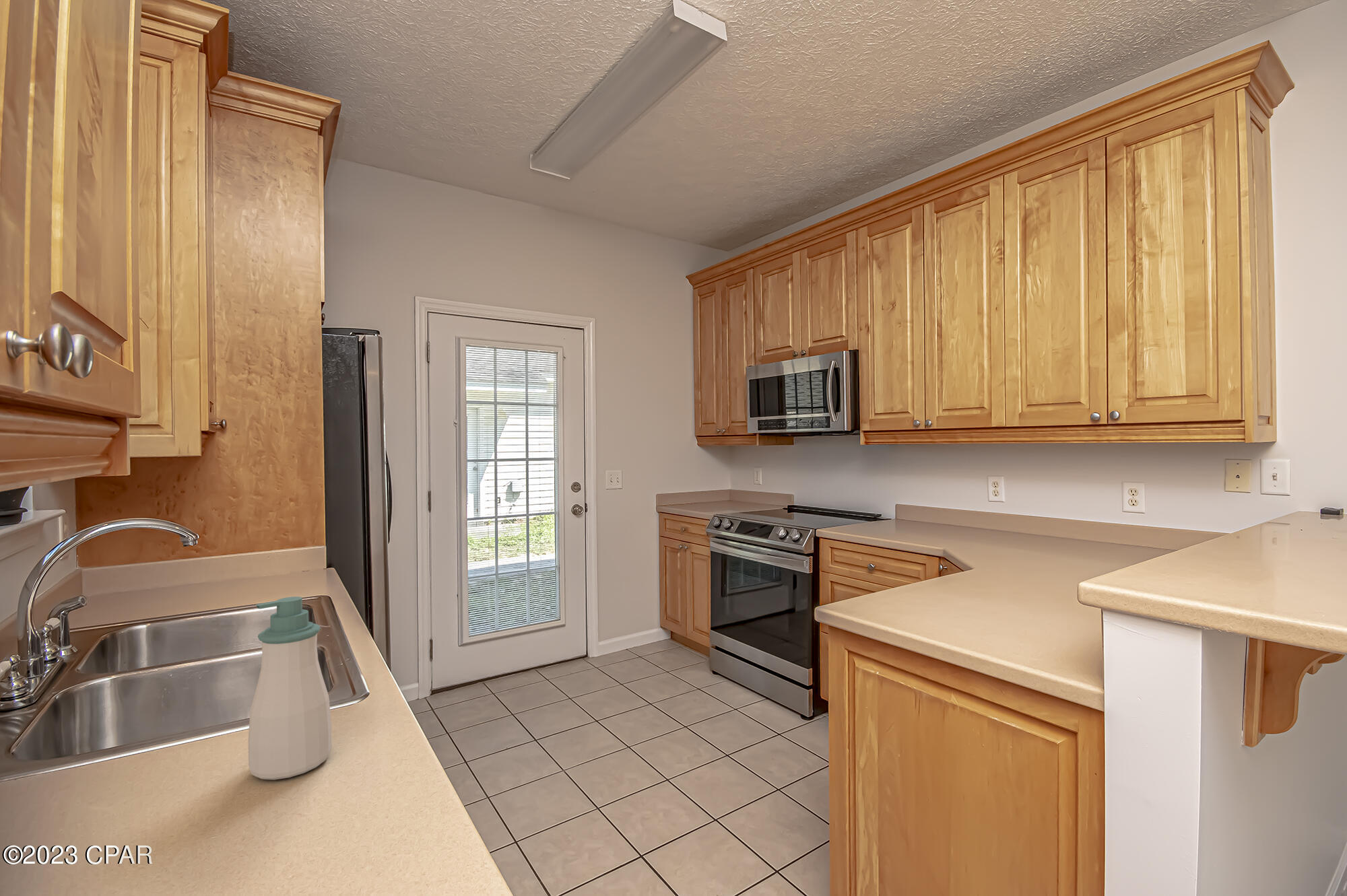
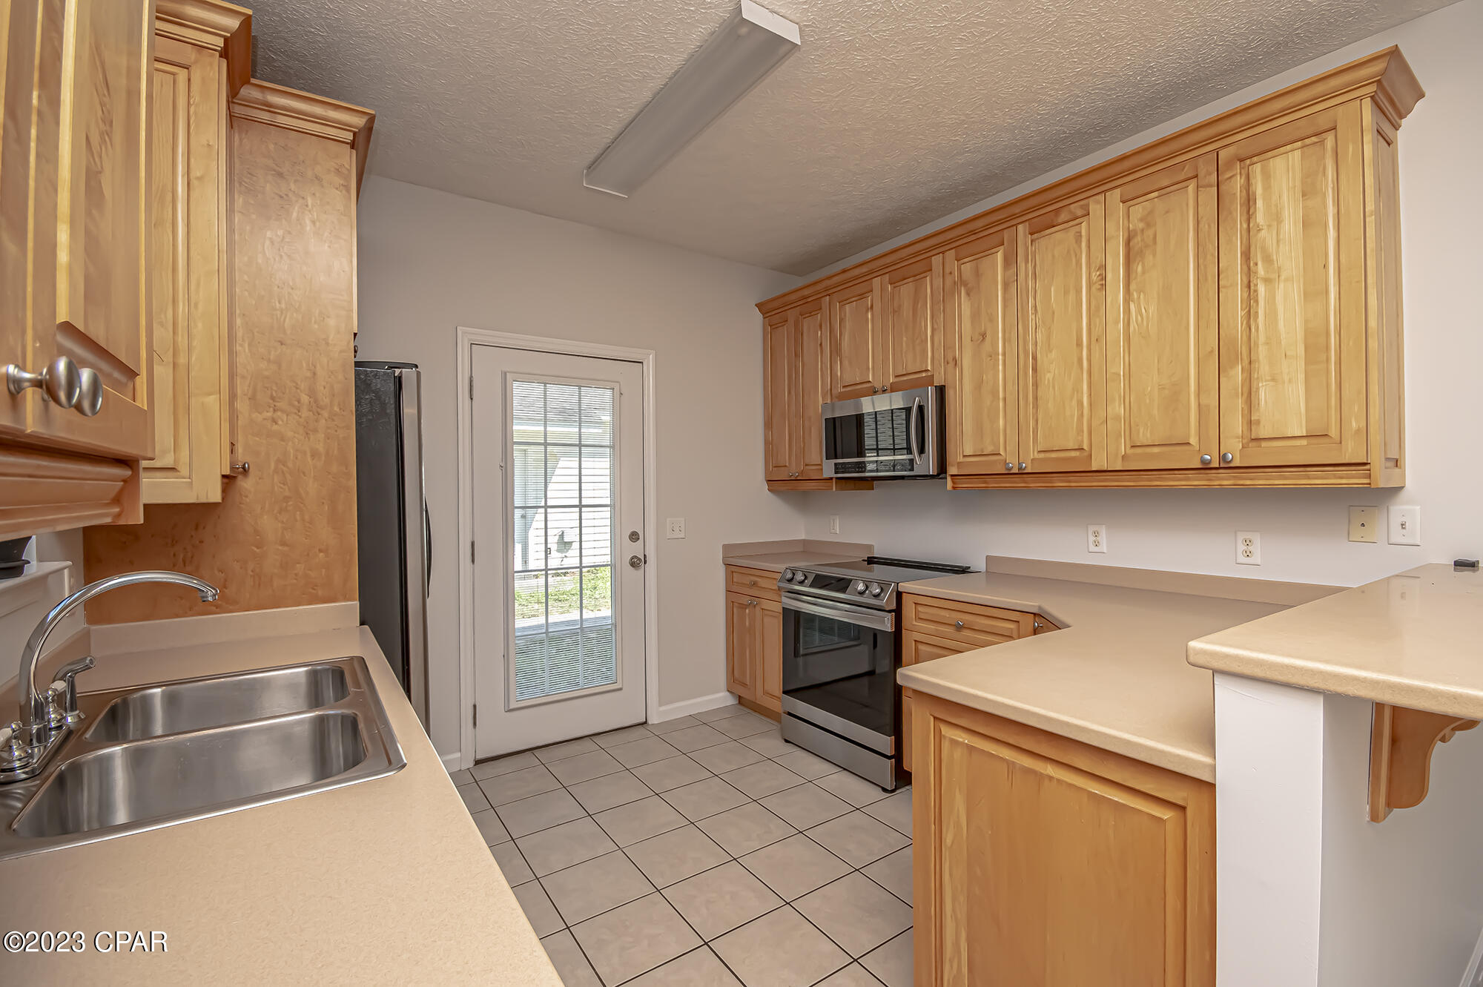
- soap bottle [248,596,332,780]
